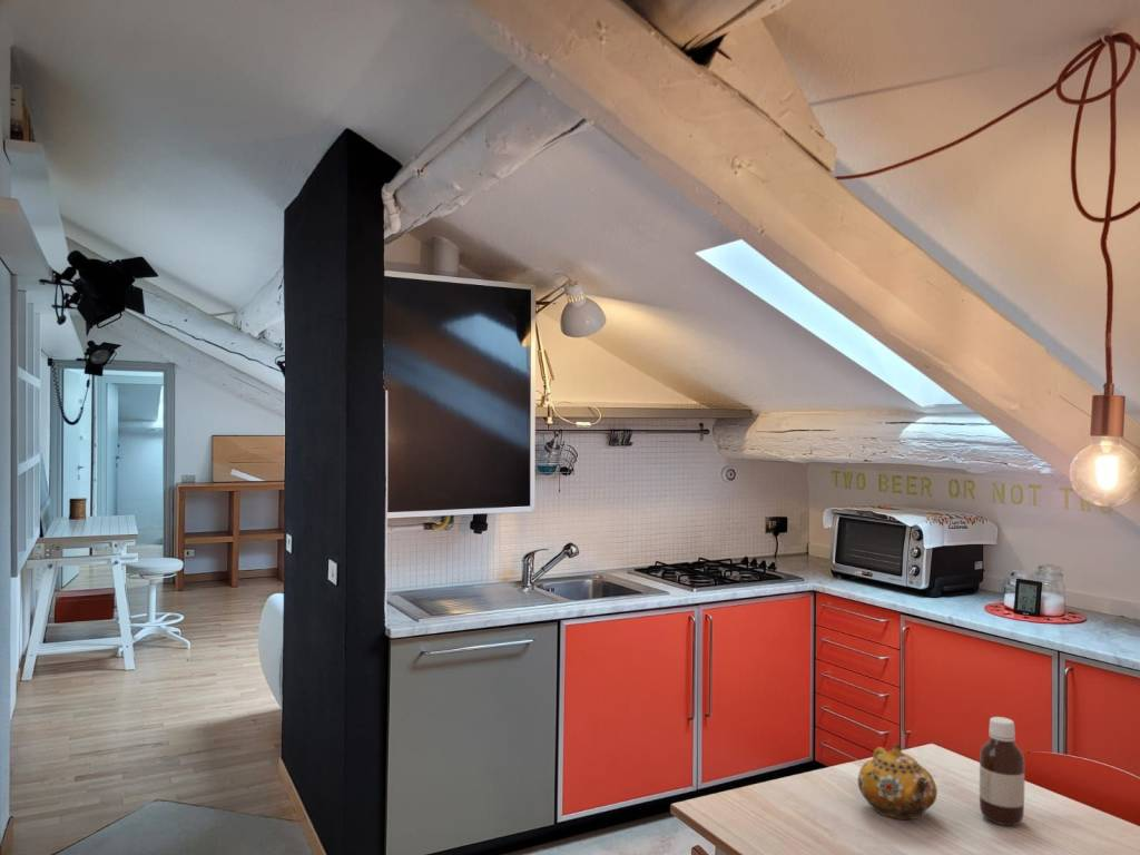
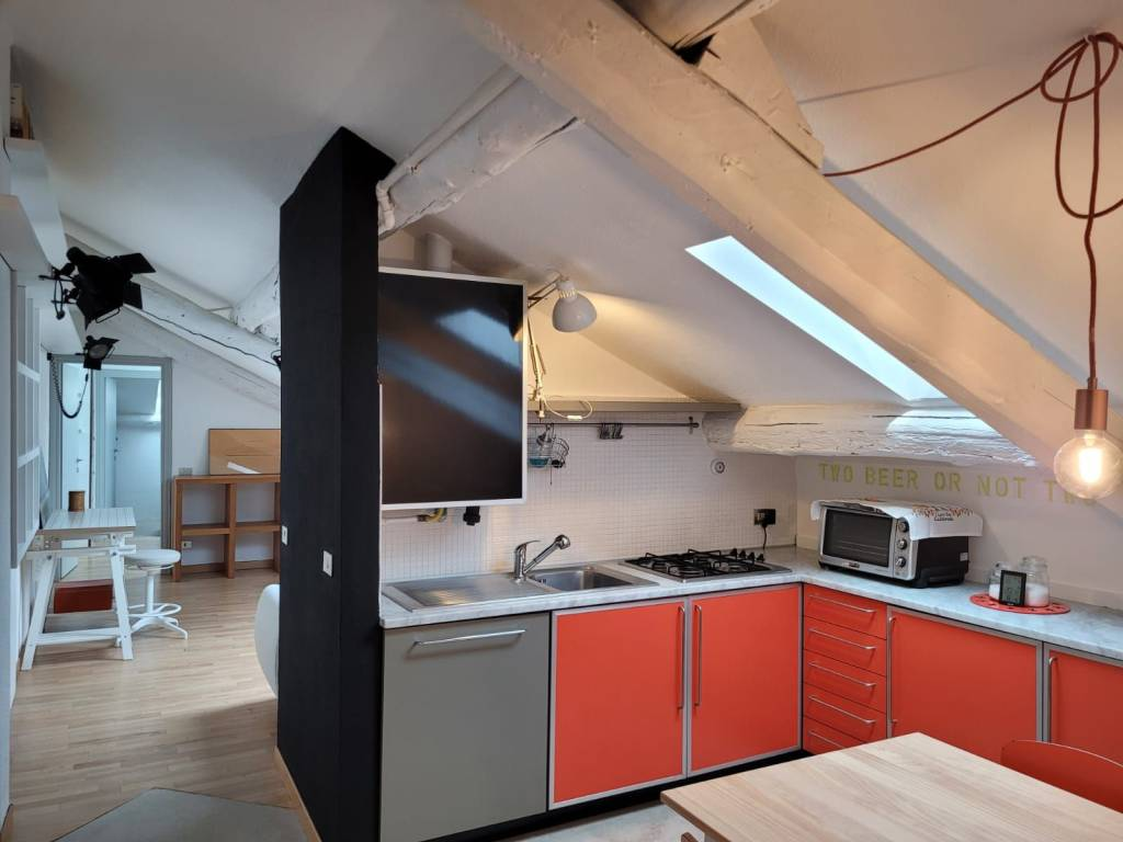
- bottle [979,716,1025,826]
- teapot [857,743,938,820]
